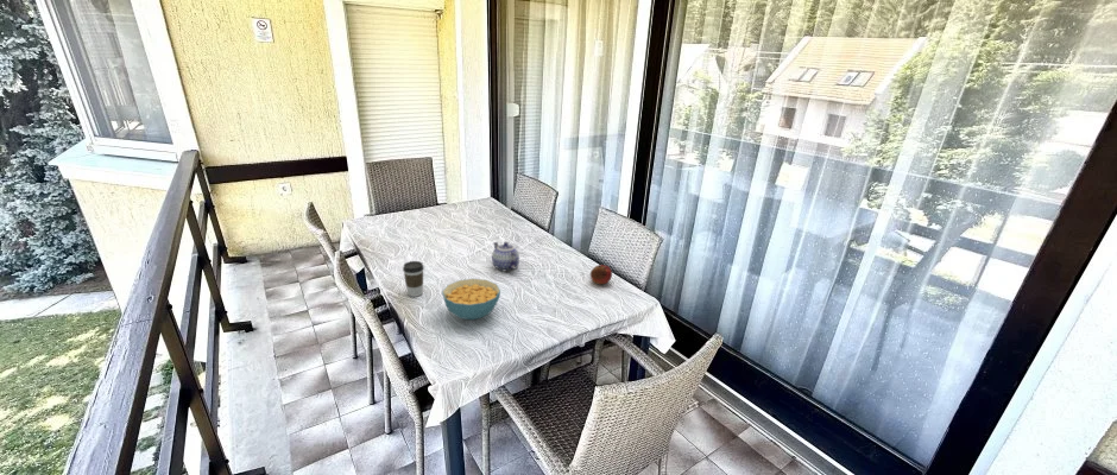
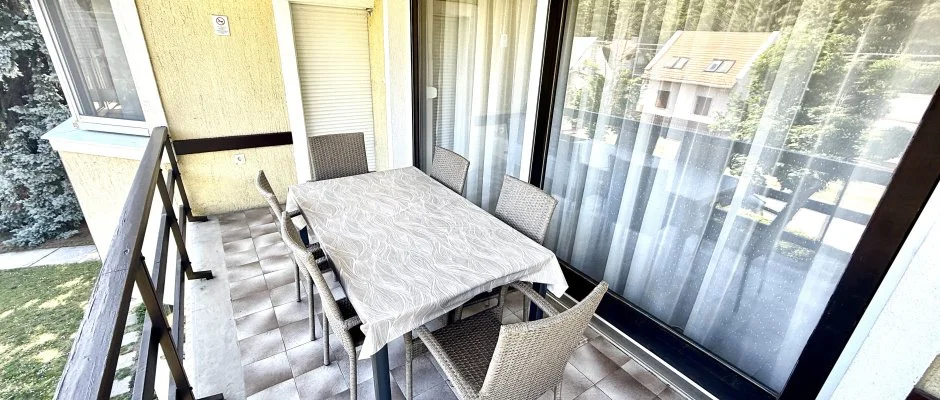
- coffee cup [402,260,425,298]
- cereal bowl [441,278,501,321]
- fruit [589,264,613,285]
- teapot [491,241,520,272]
